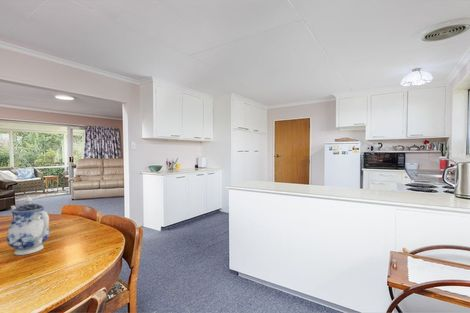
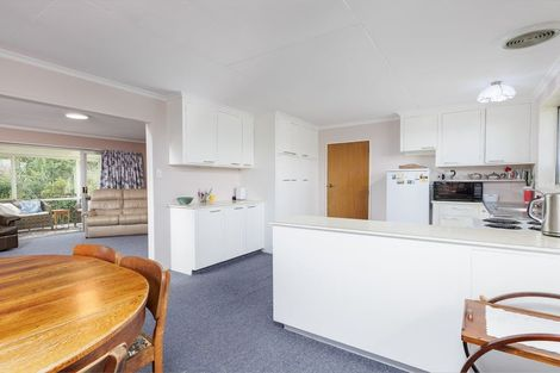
- teapot [6,196,51,256]
